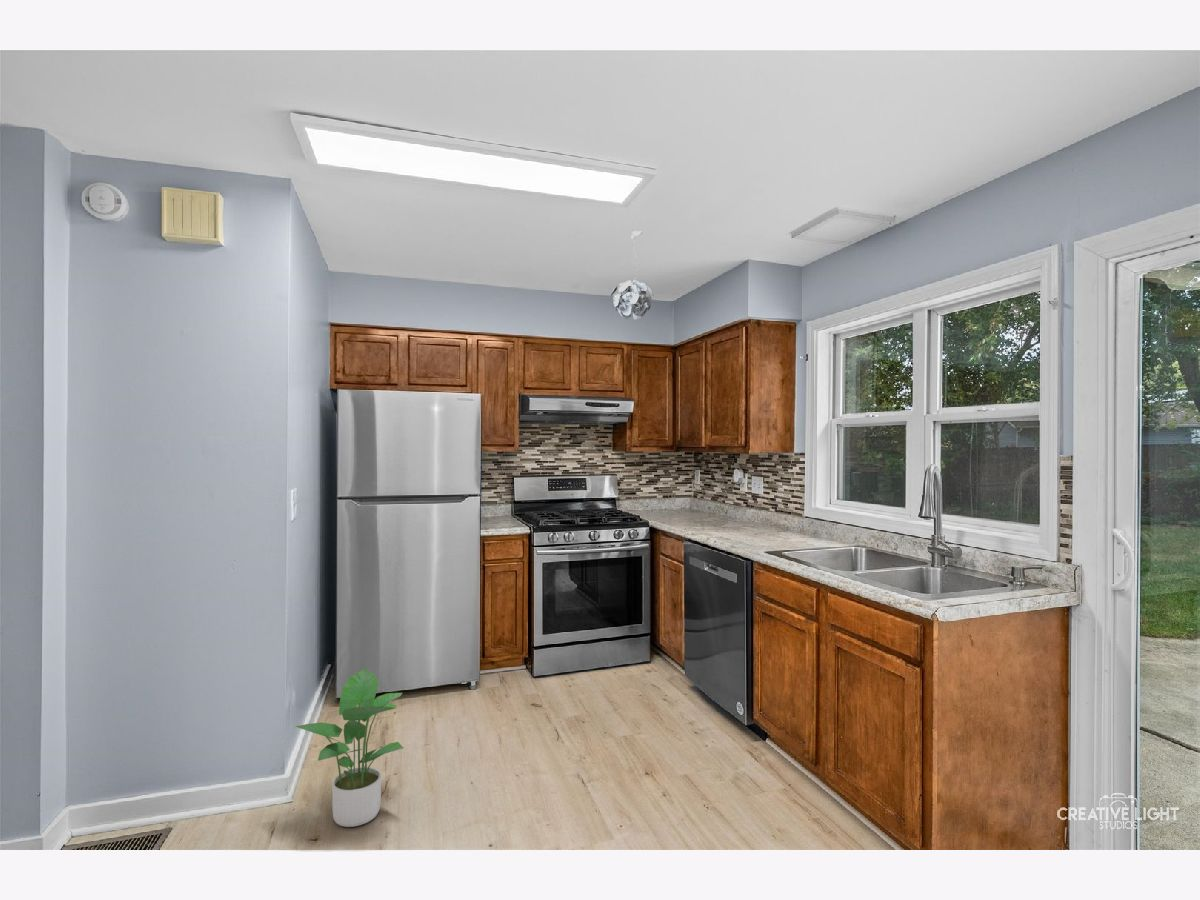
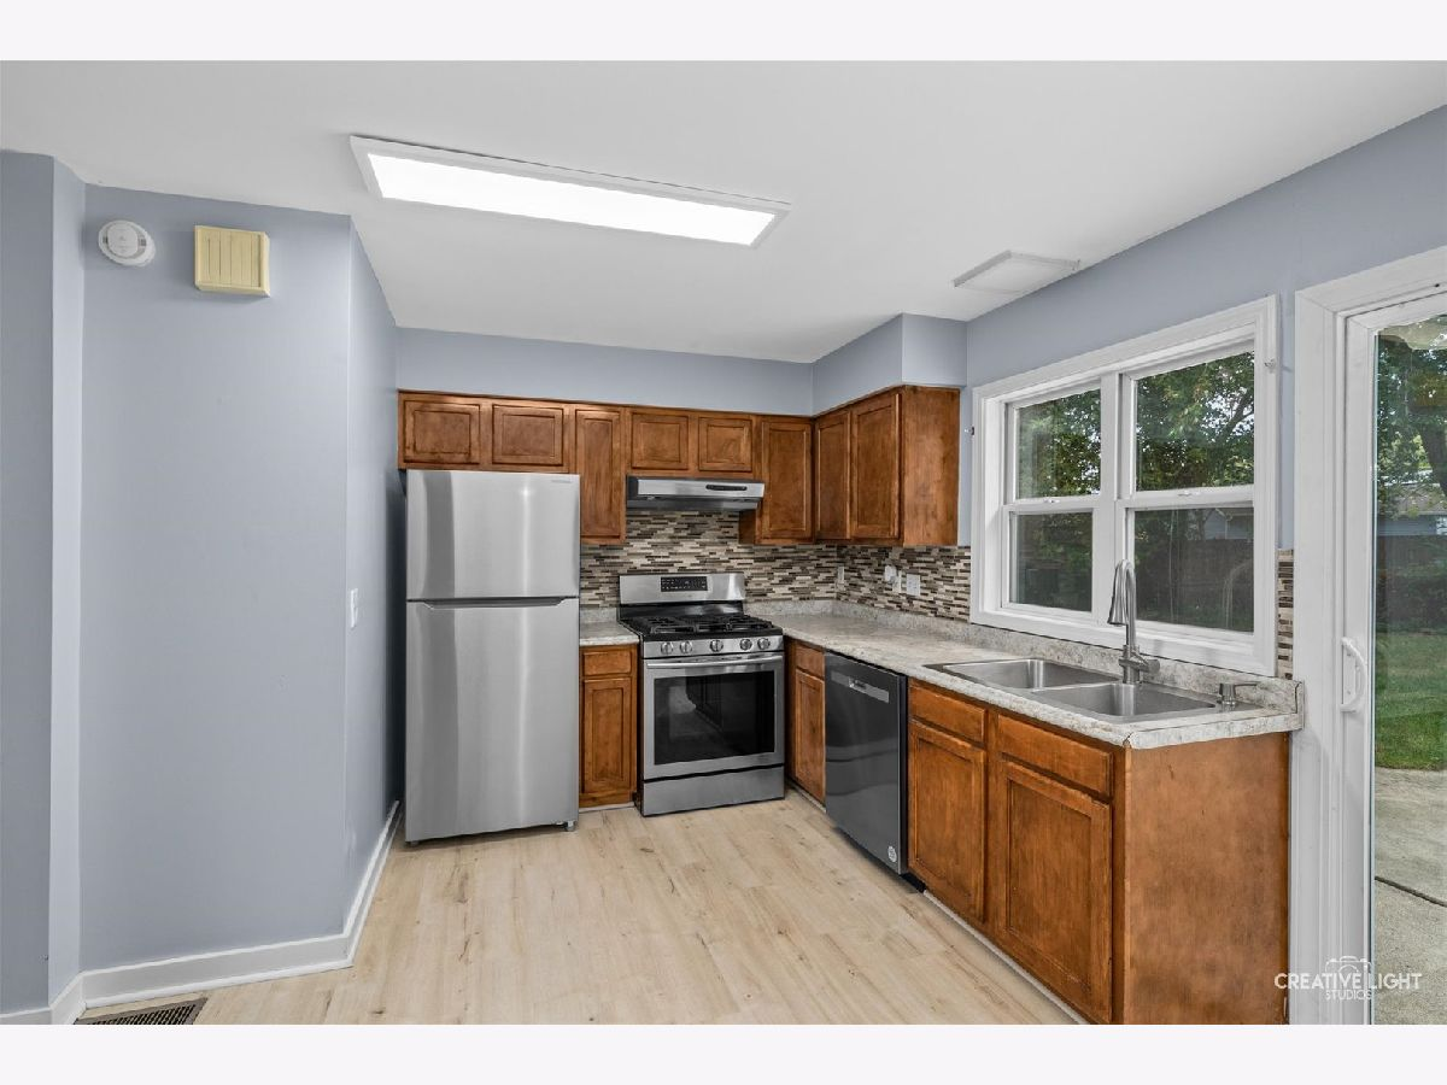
- pendant light [610,230,654,320]
- potted plant [294,668,404,828]
